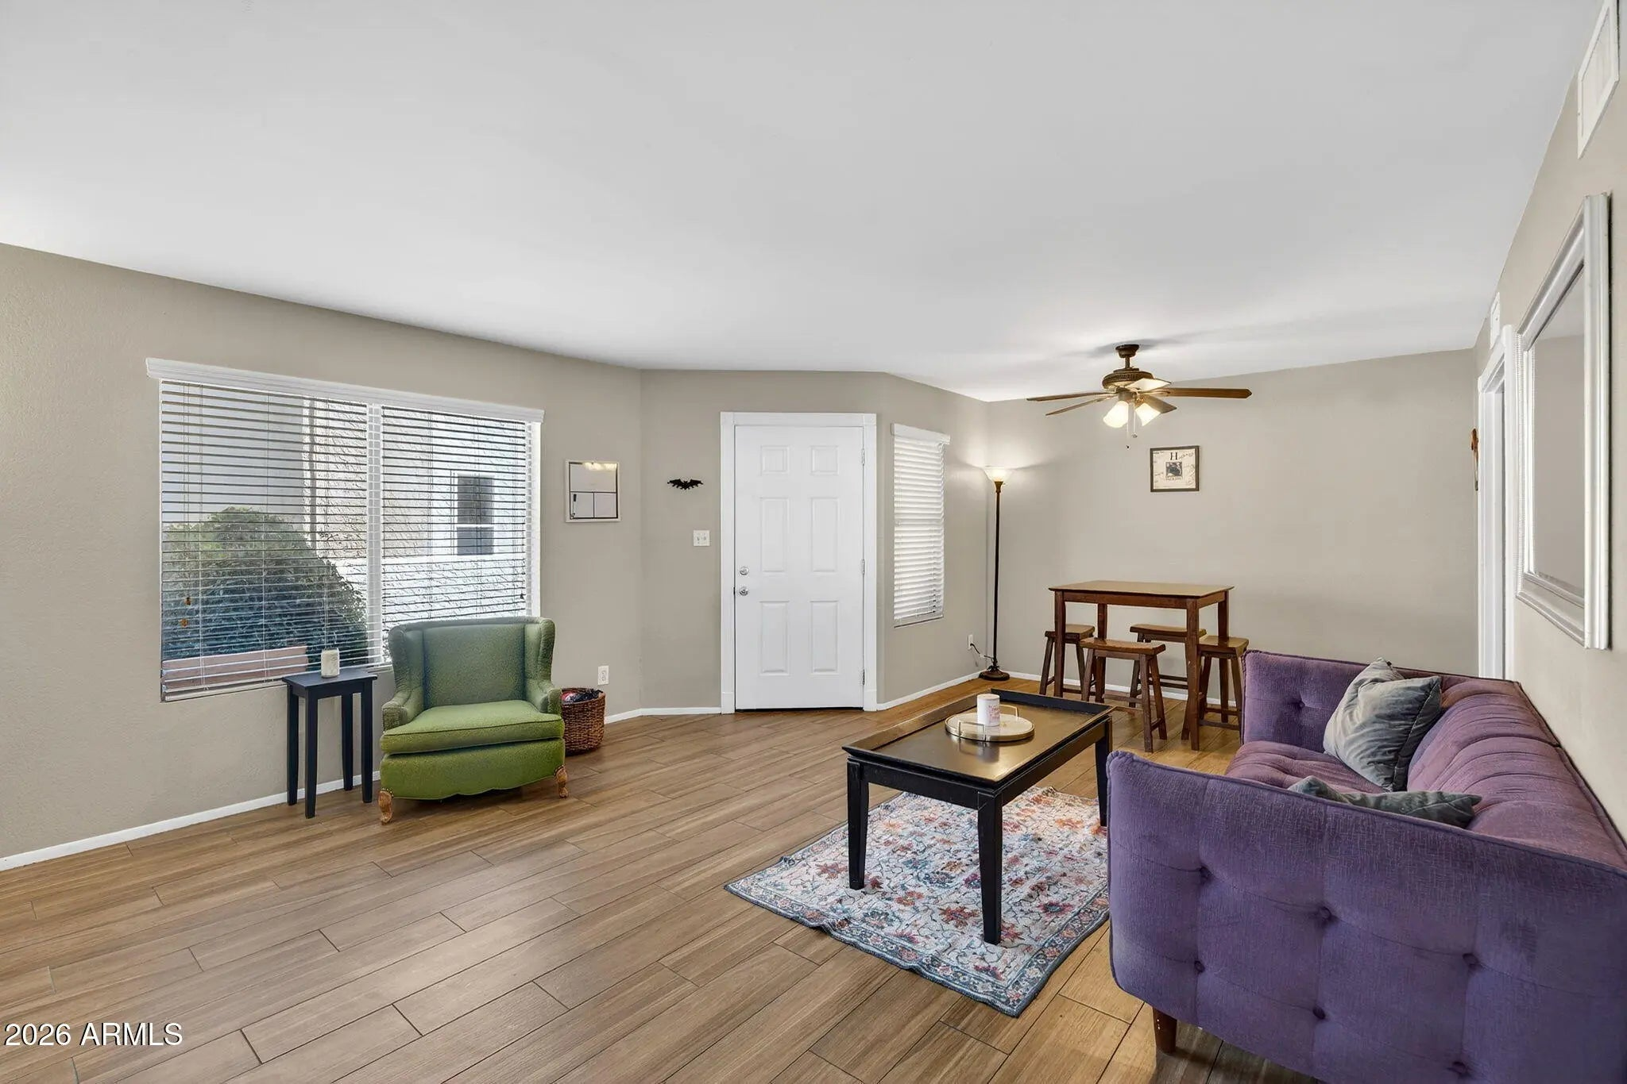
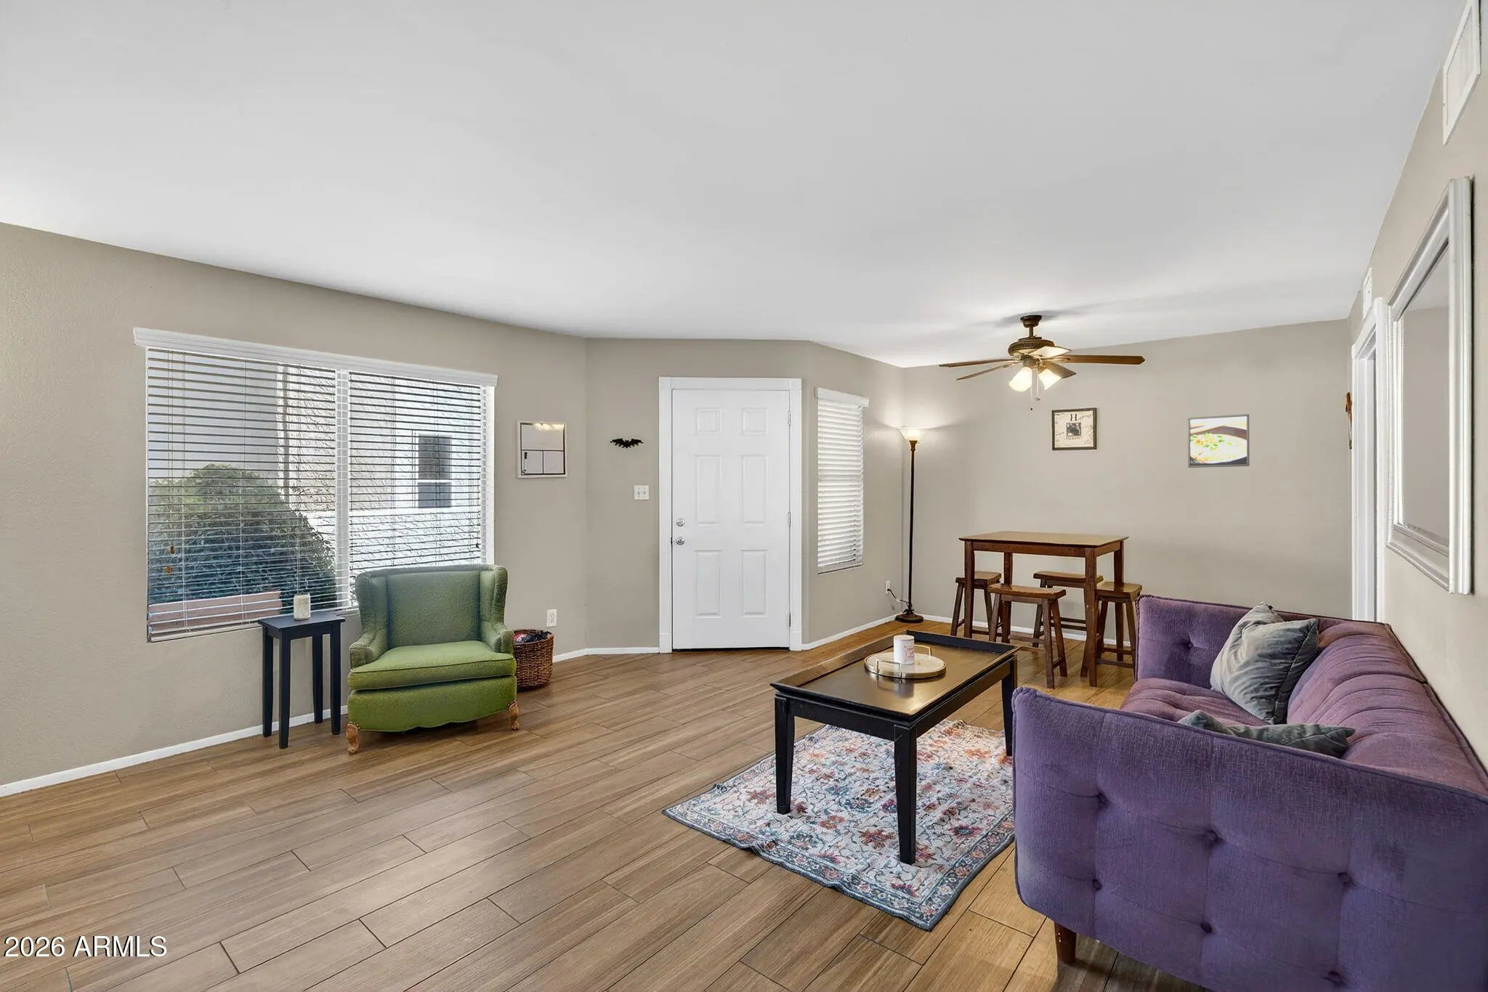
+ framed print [1187,413,1250,468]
